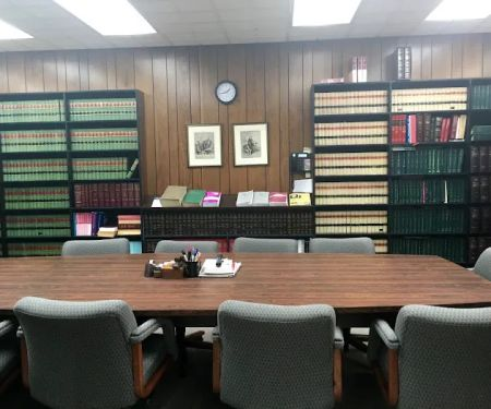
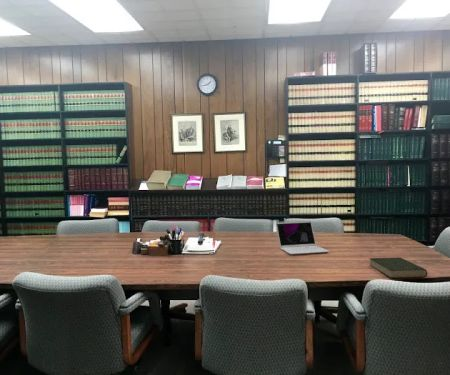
+ laptop [275,220,330,255]
+ book [369,256,428,279]
